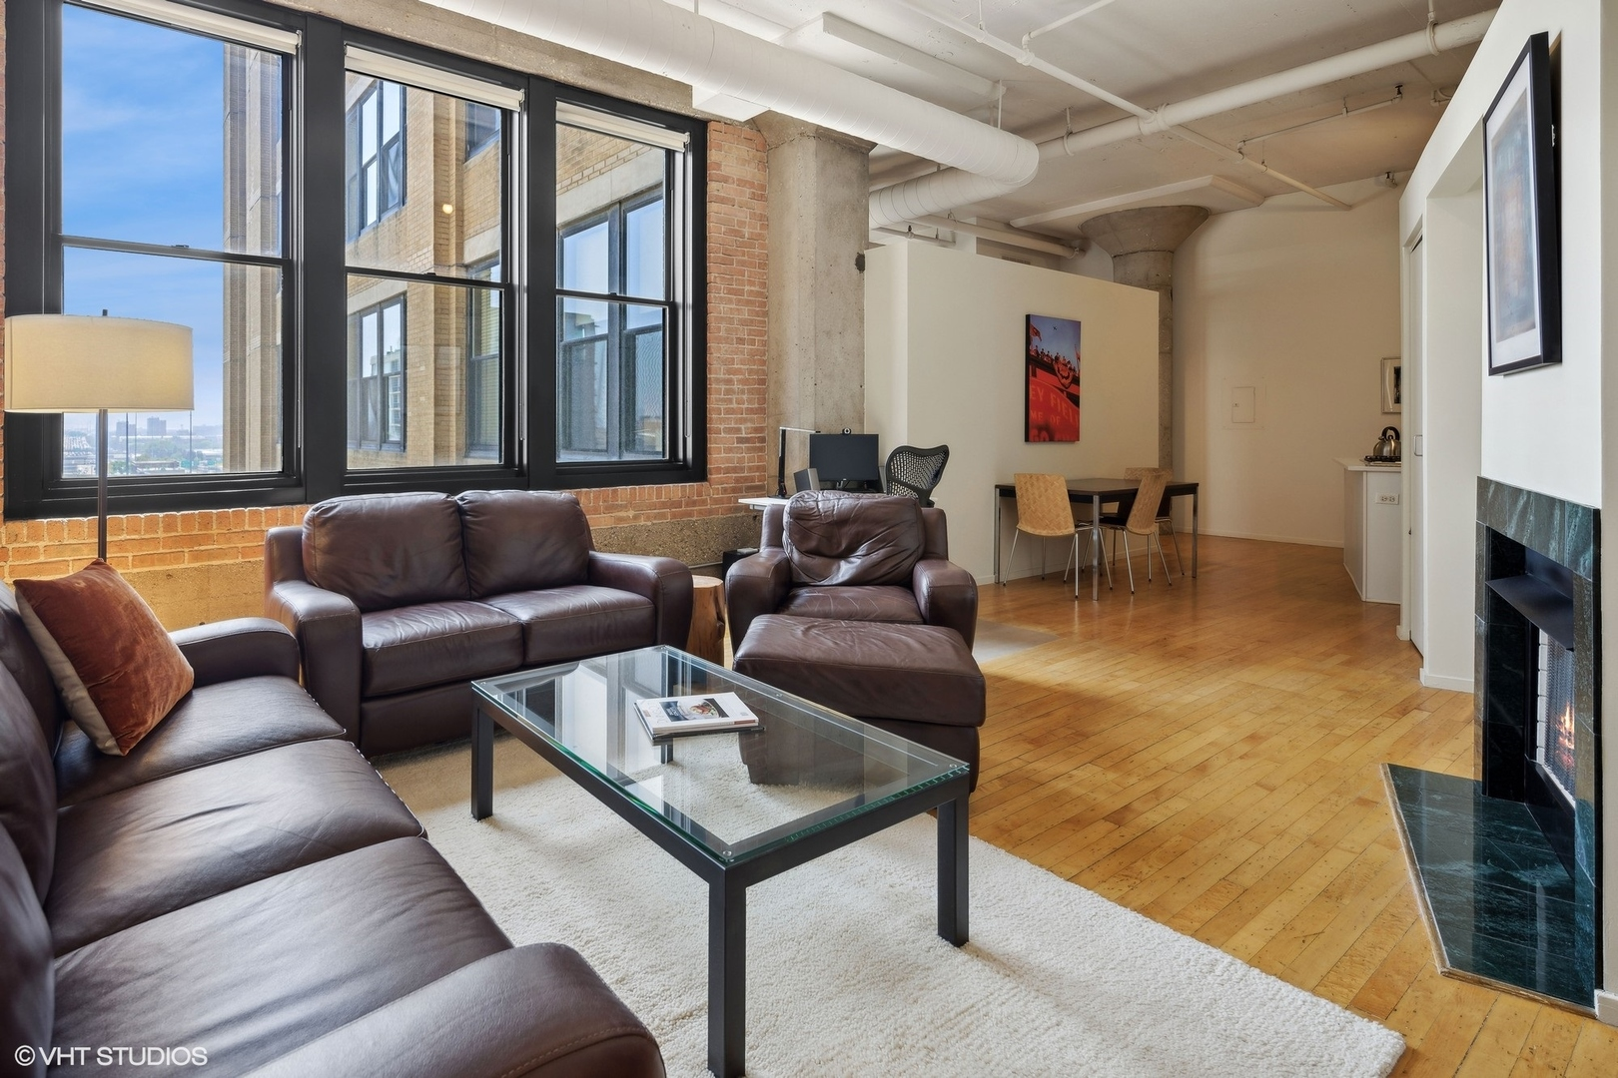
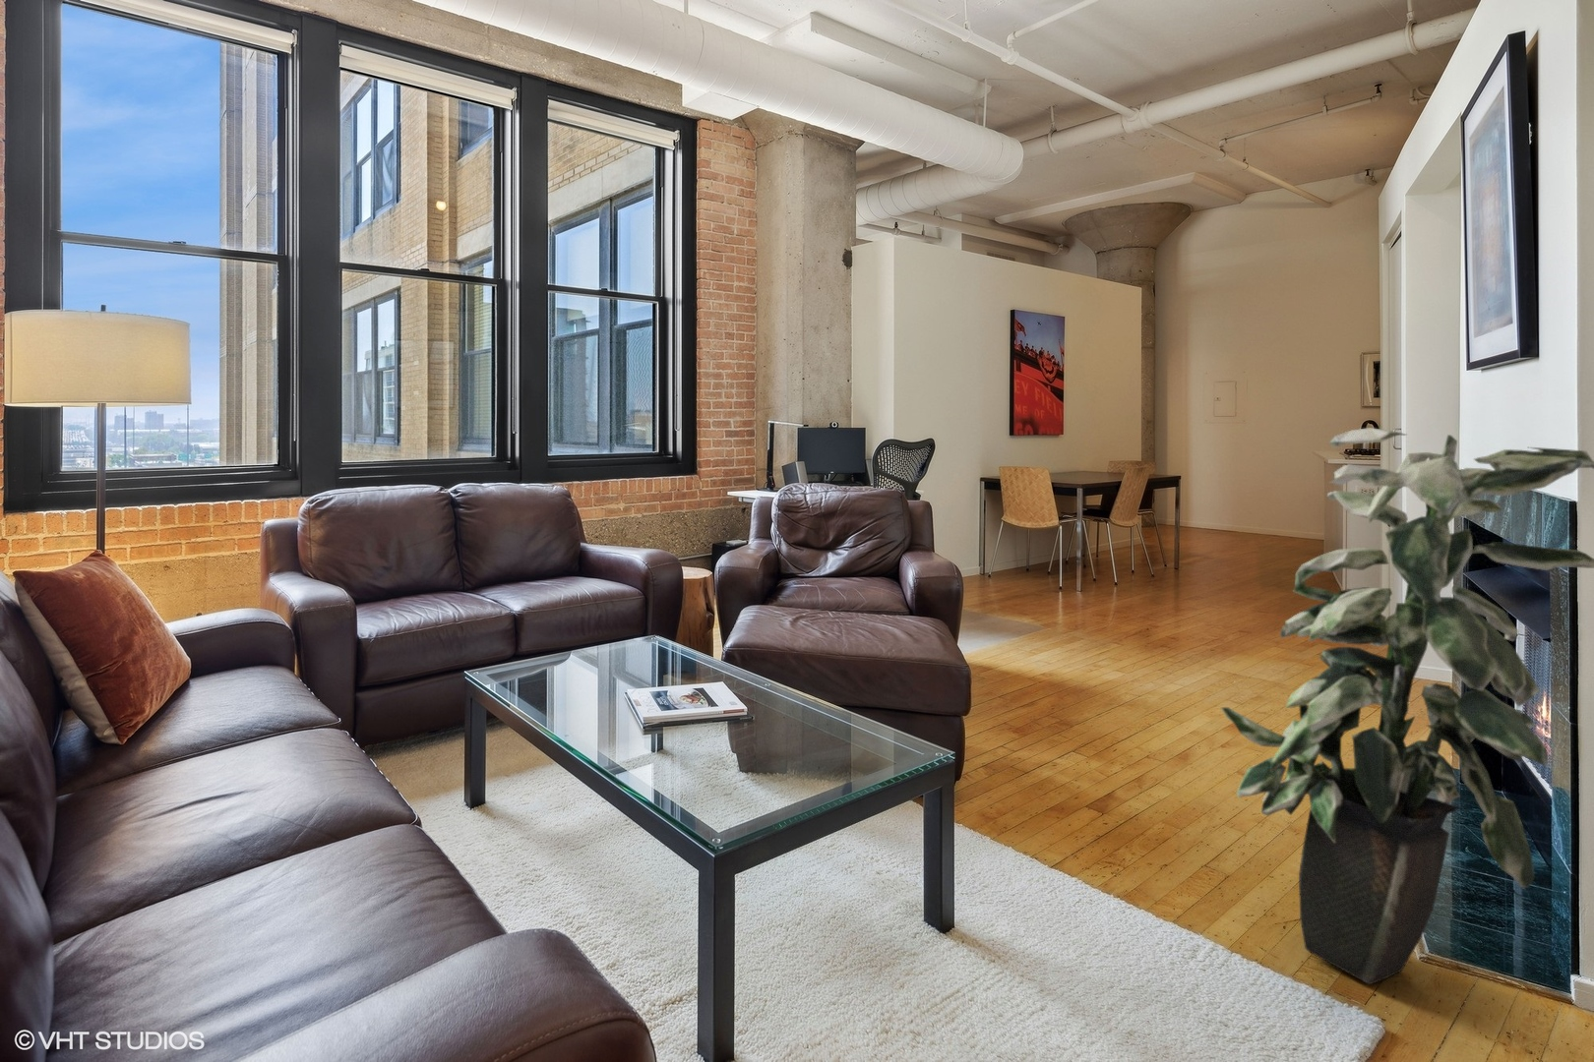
+ indoor plant [1220,427,1594,985]
